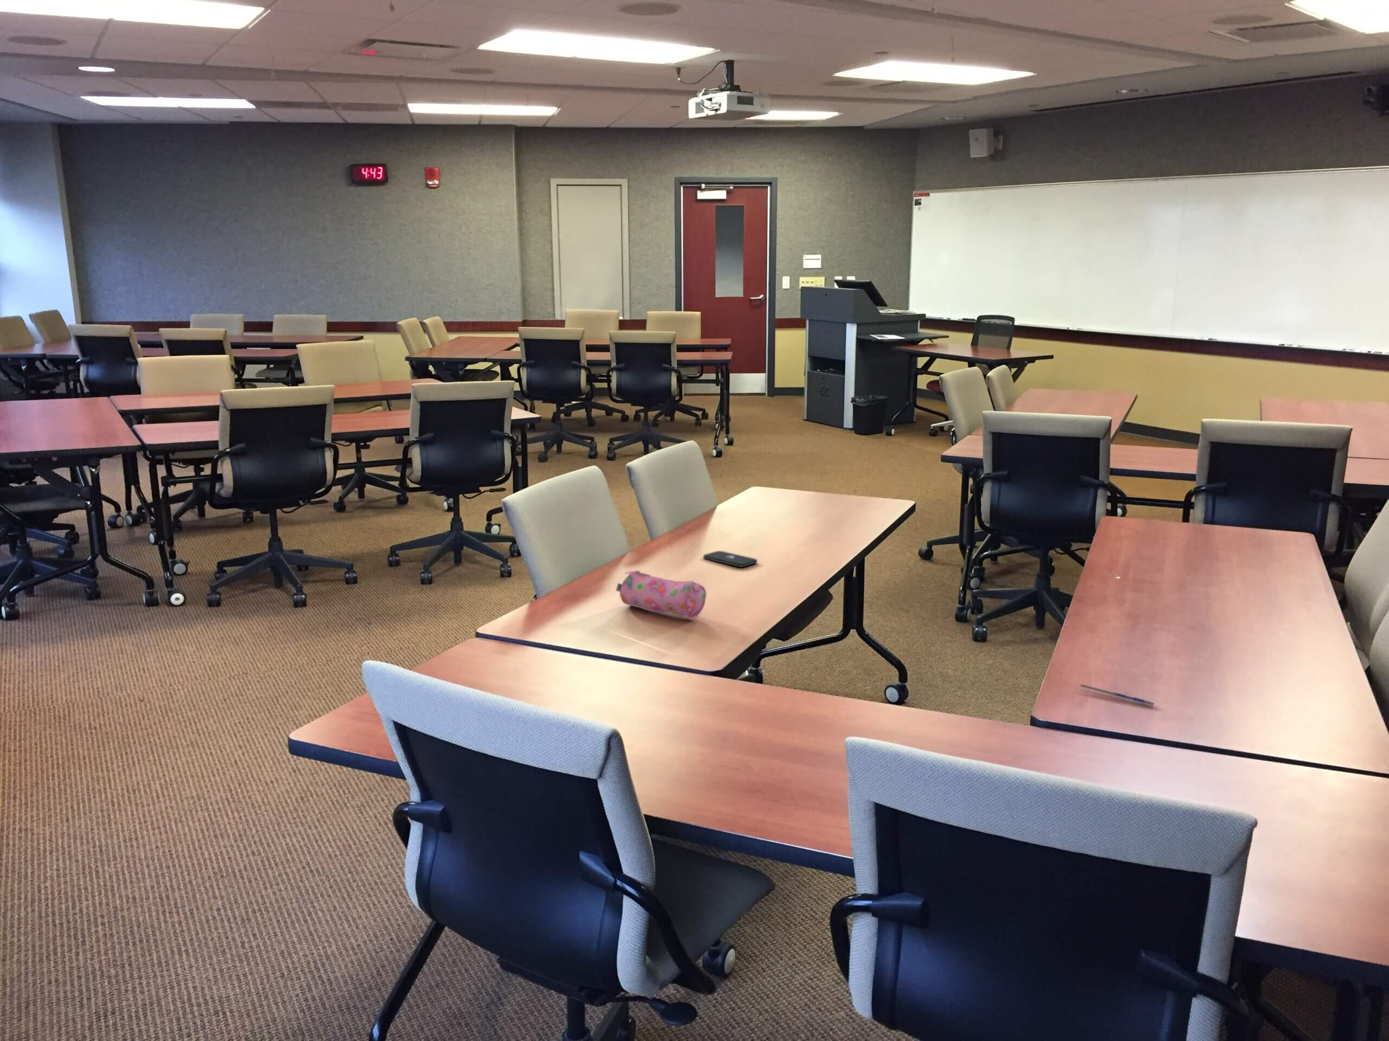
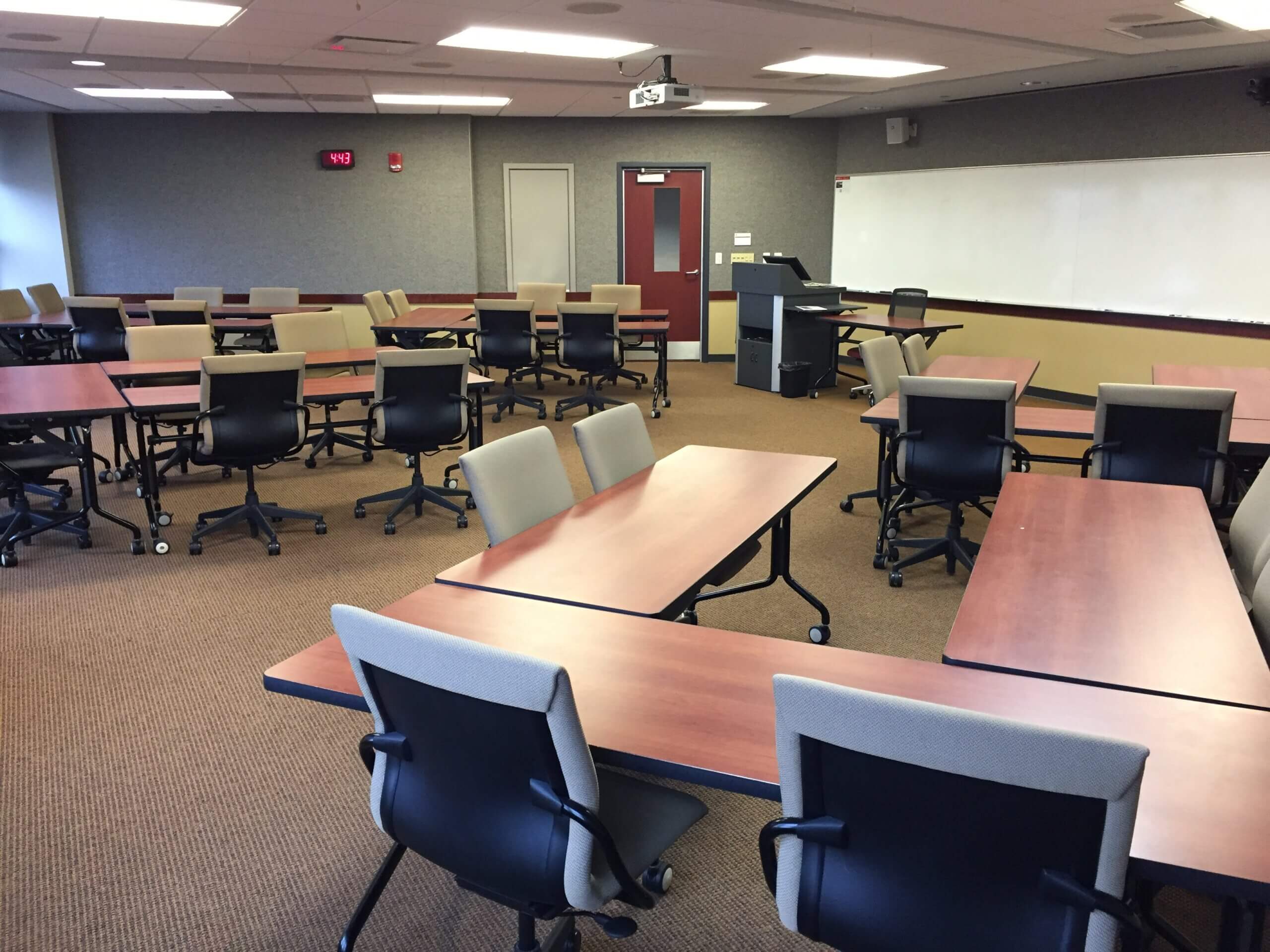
- pencil case [616,570,707,620]
- pen [1078,683,1155,706]
- smartphone [702,550,758,568]
